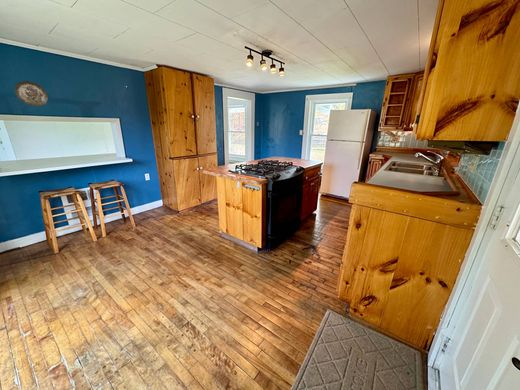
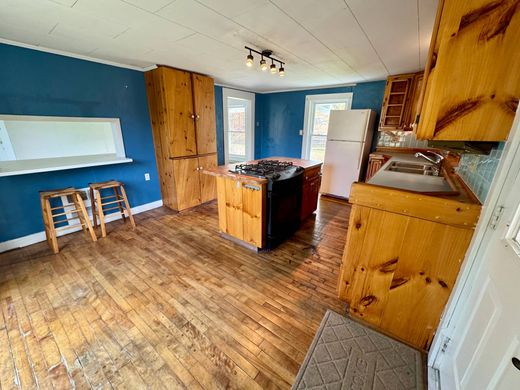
- decorative plate [14,80,49,107]
